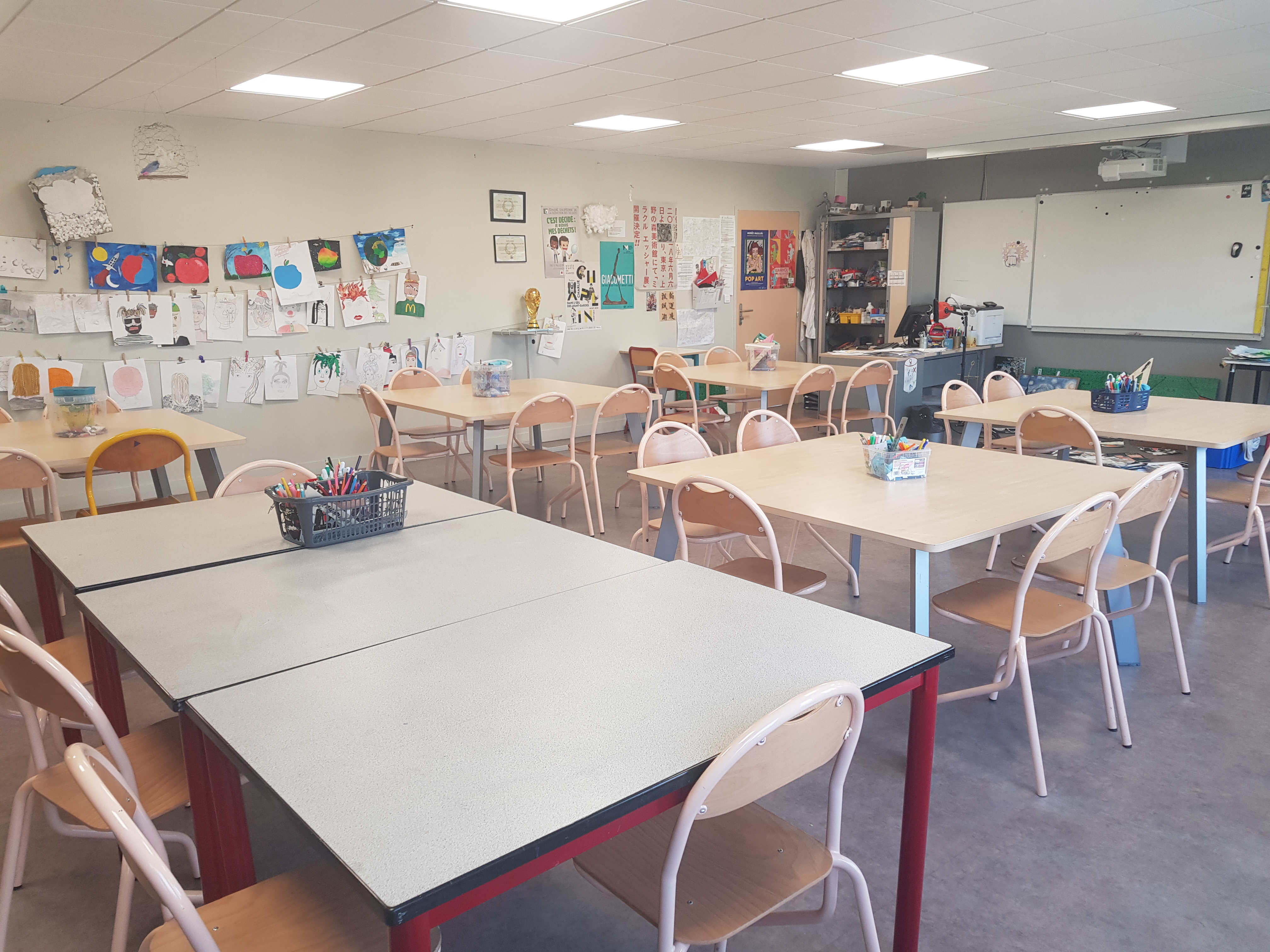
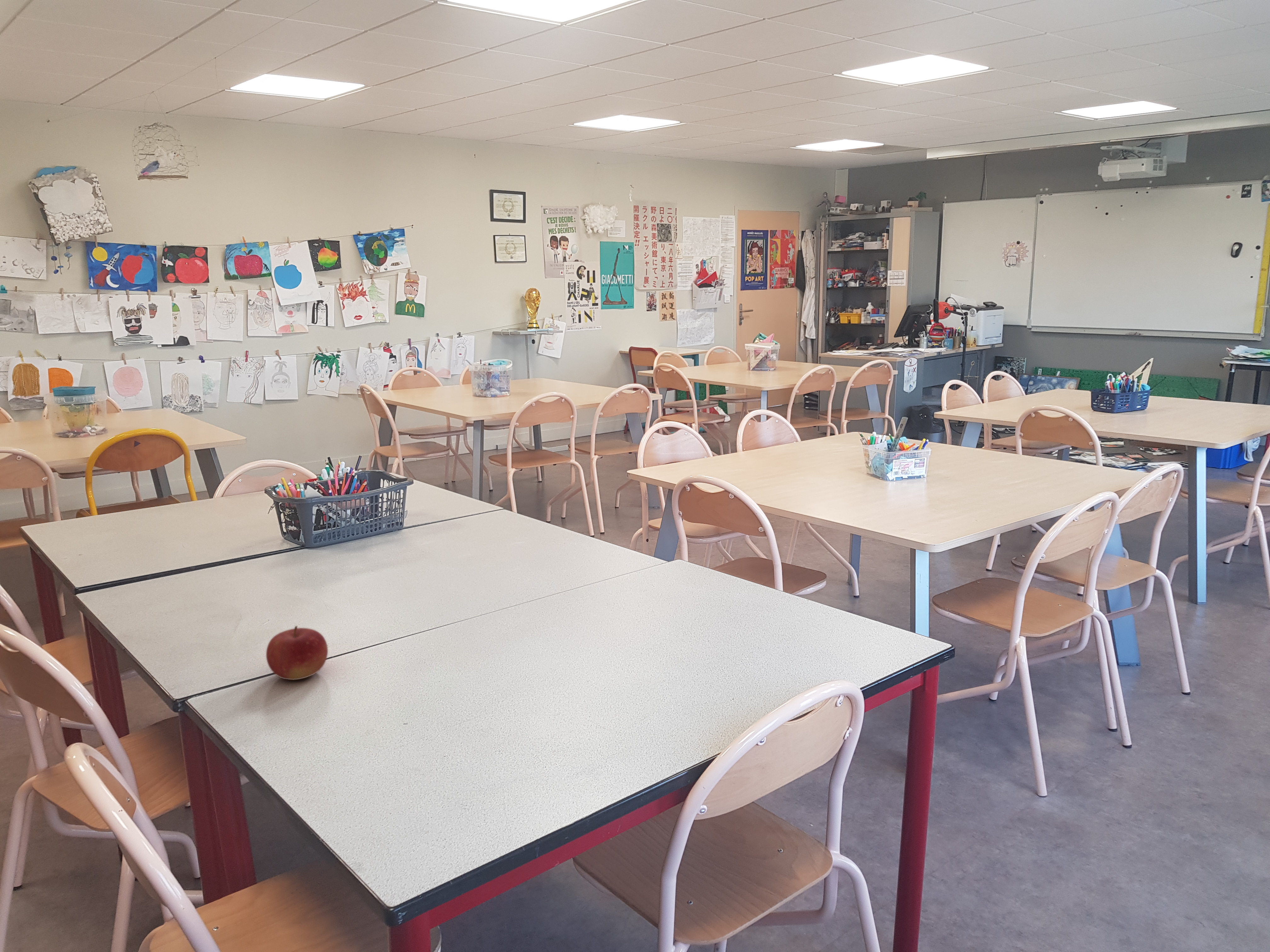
+ fruit [266,626,328,680]
